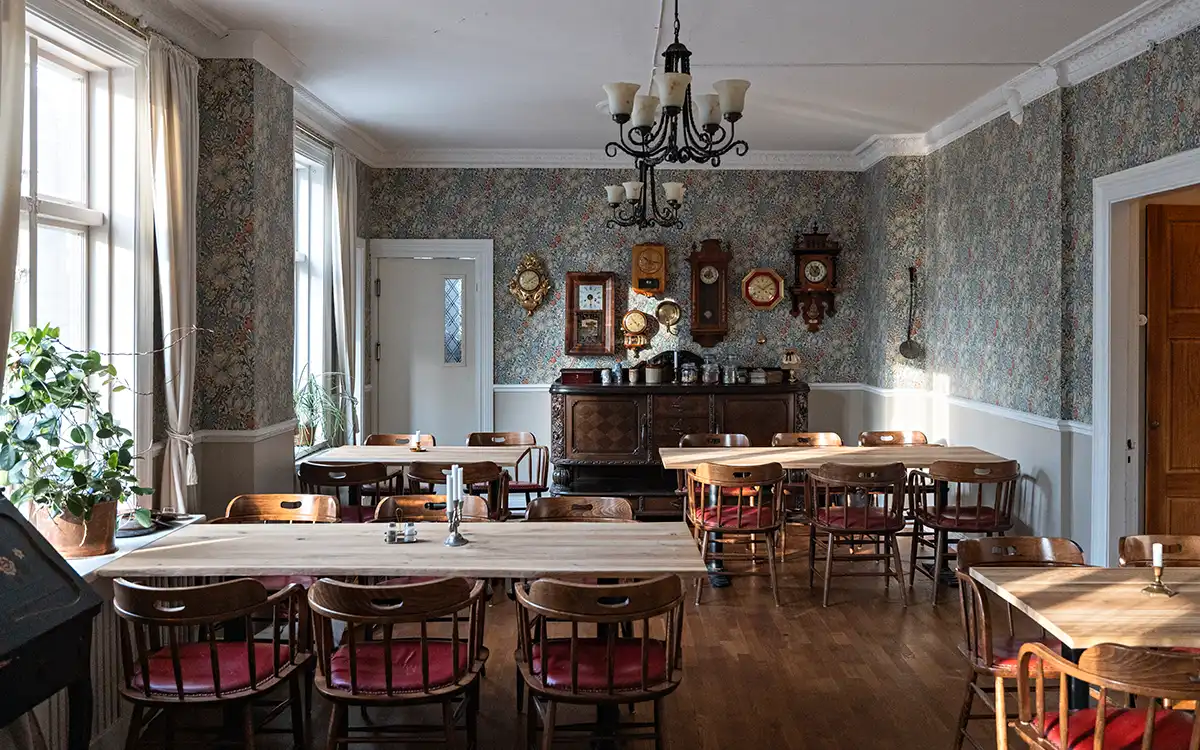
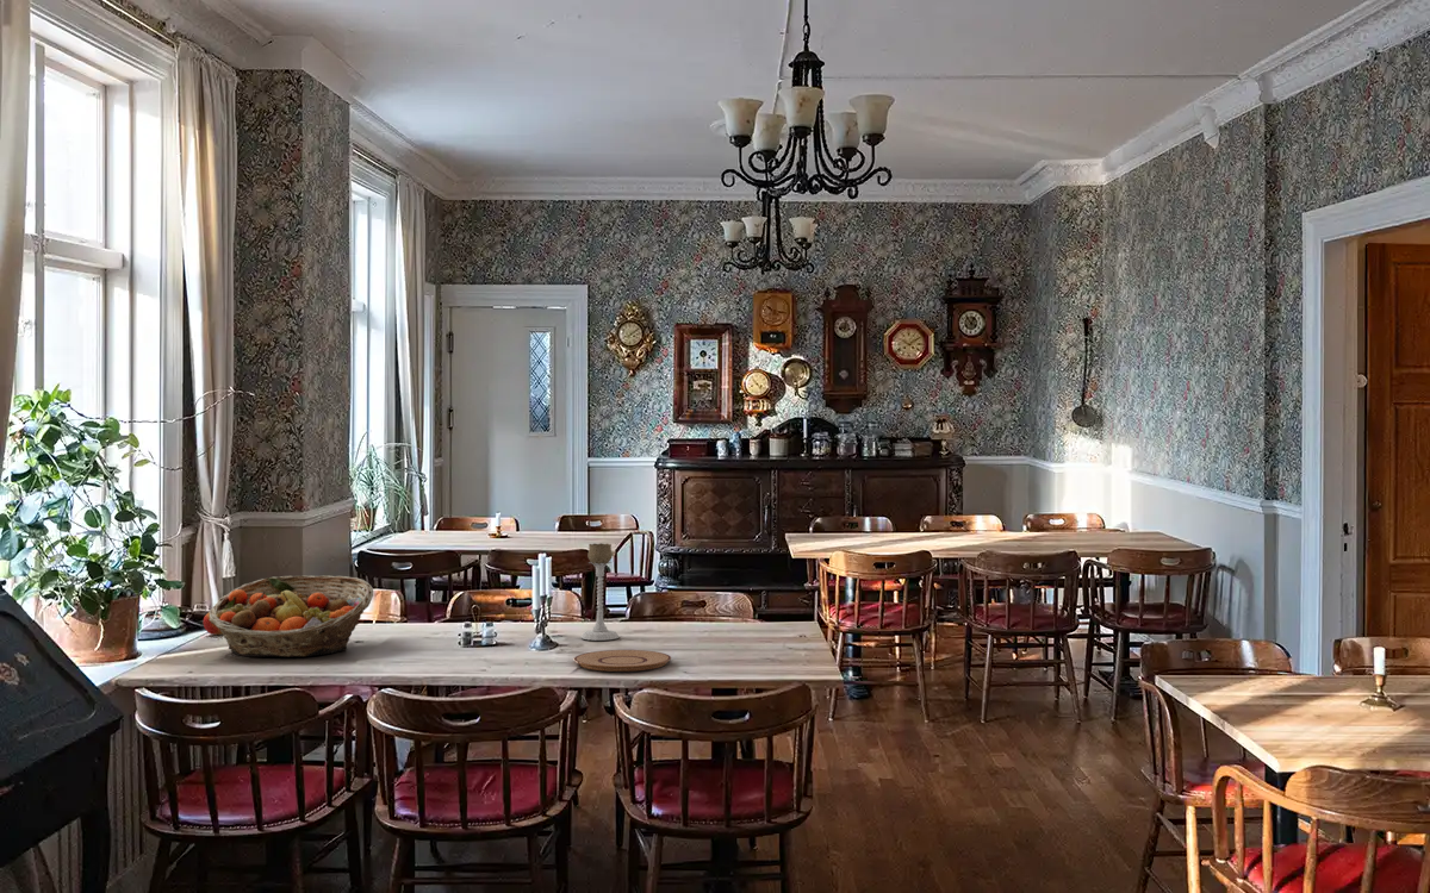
+ fruit basket [209,574,374,658]
+ candle holder [580,542,620,642]
+ apple [203,605,223,636]
+ plate [573,649,672,673]
